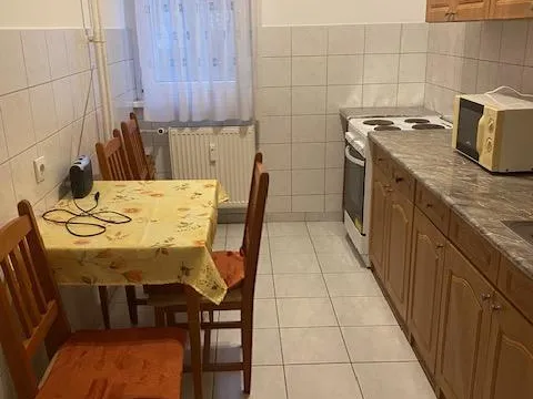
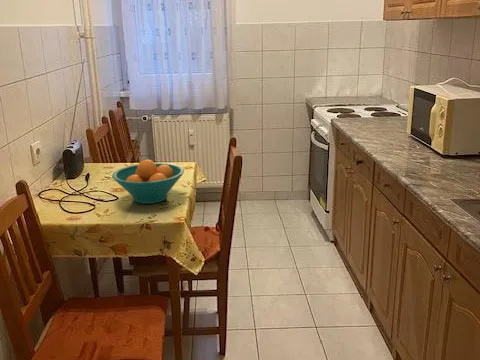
+ fruit bowl [111,159,185,205]
